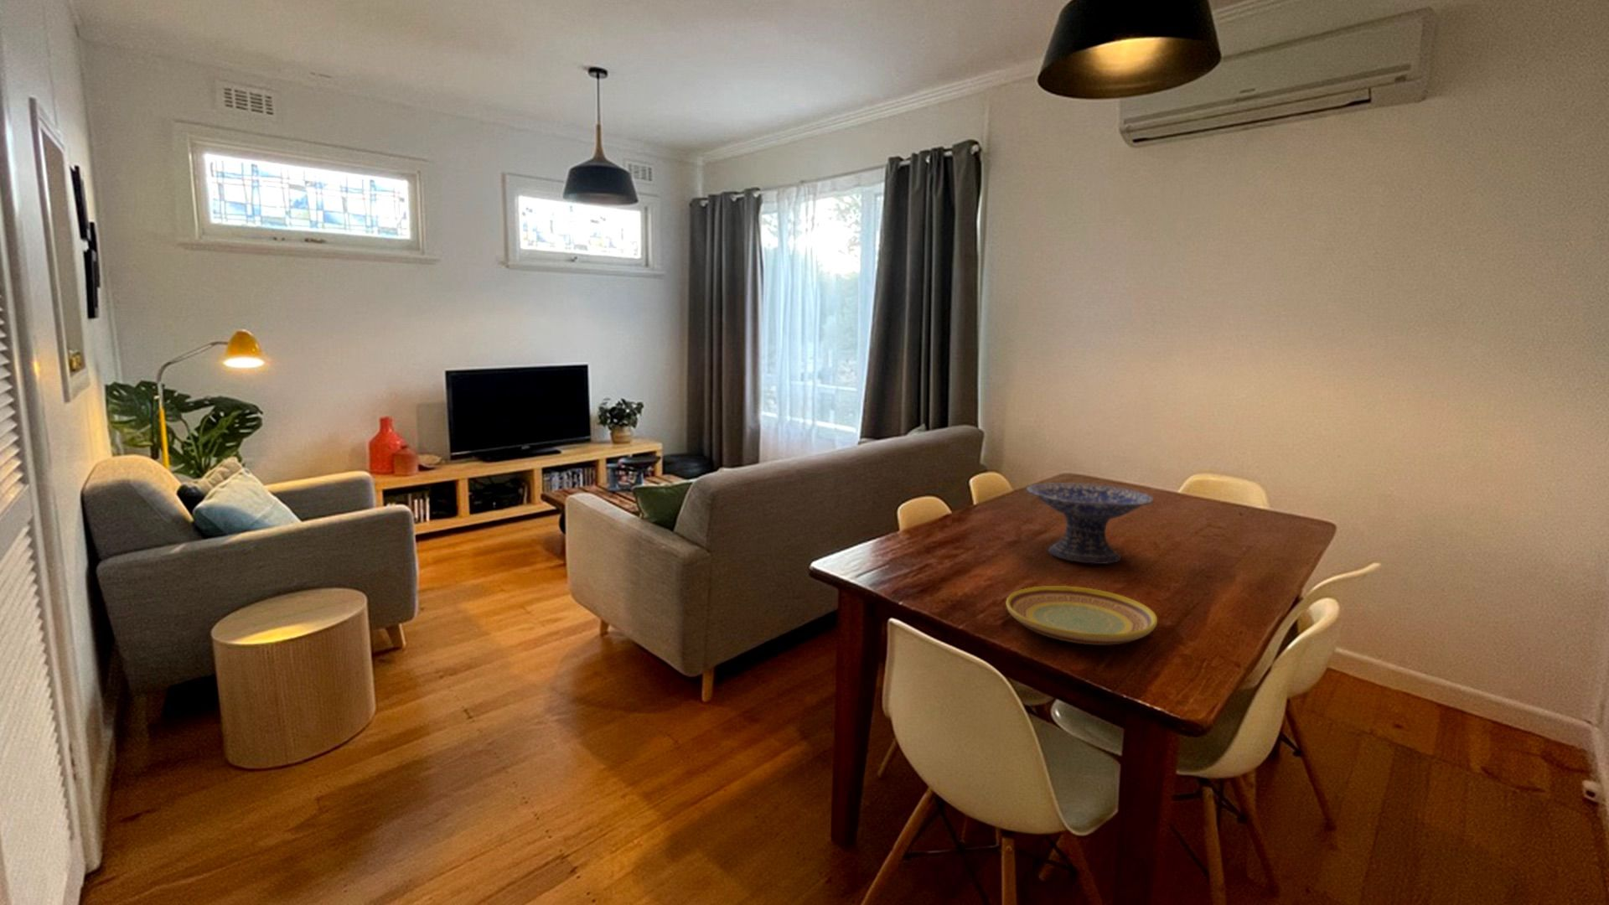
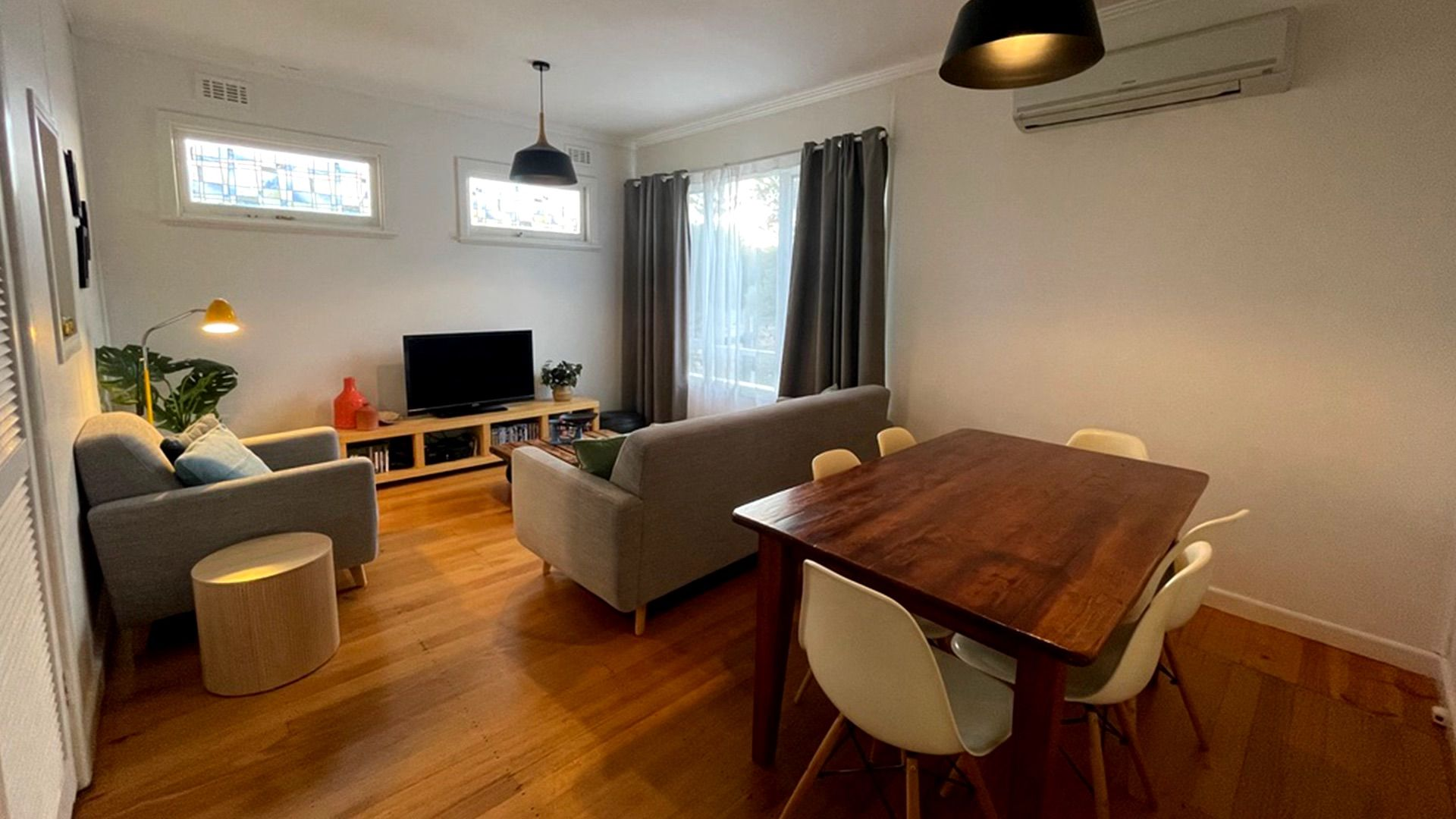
- plate [1005,585,1158,645]
- decorative bowl [1026,482,1155,565]
